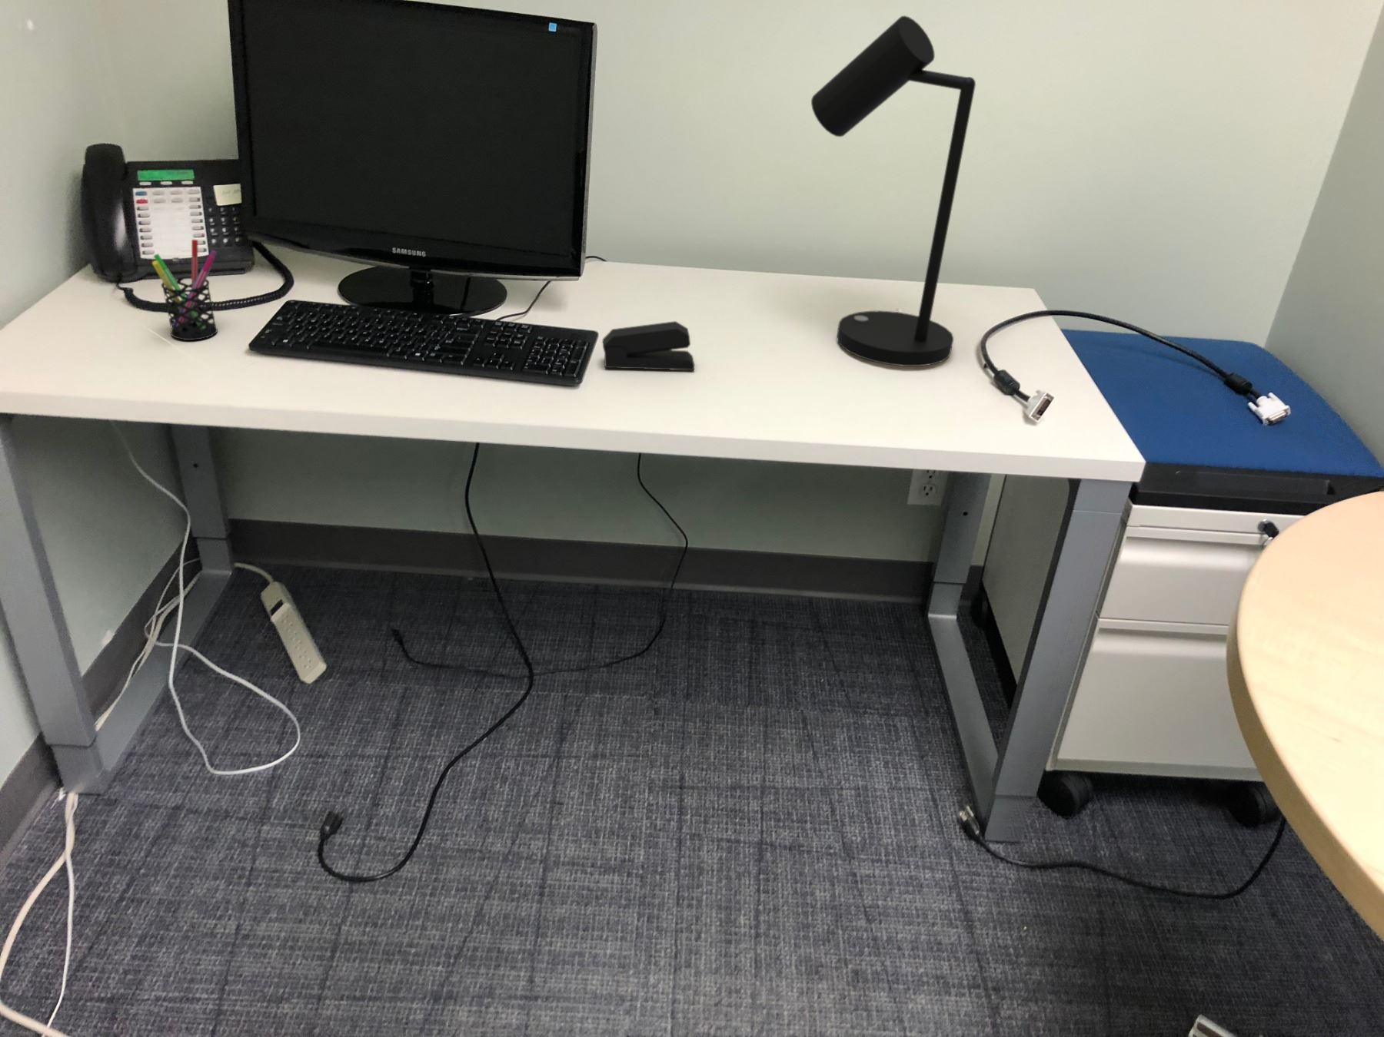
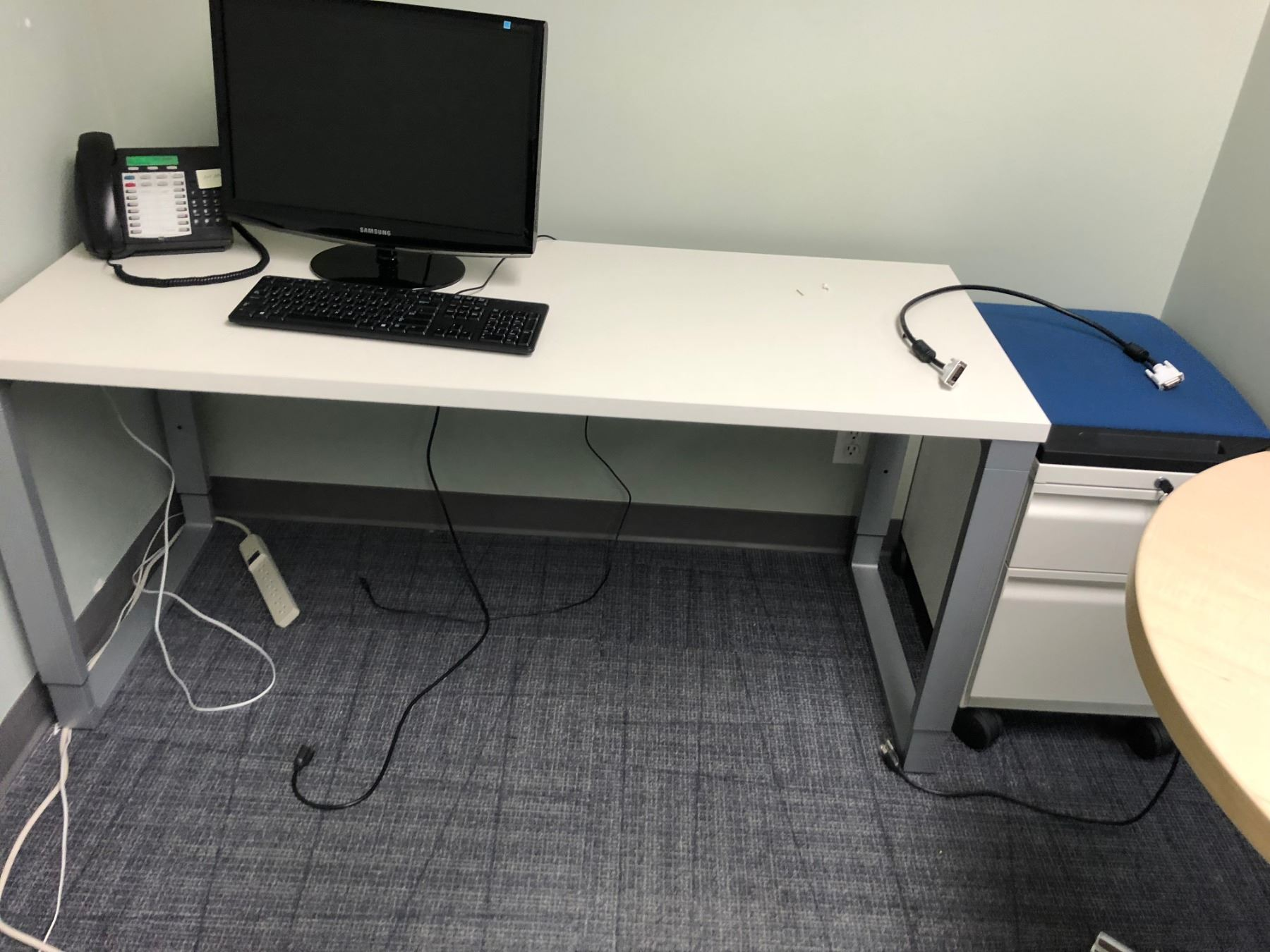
- stapler [602,320,695,371]
- pen holder [151,239,218,341]
- desk lamp [811,15,976,367]
